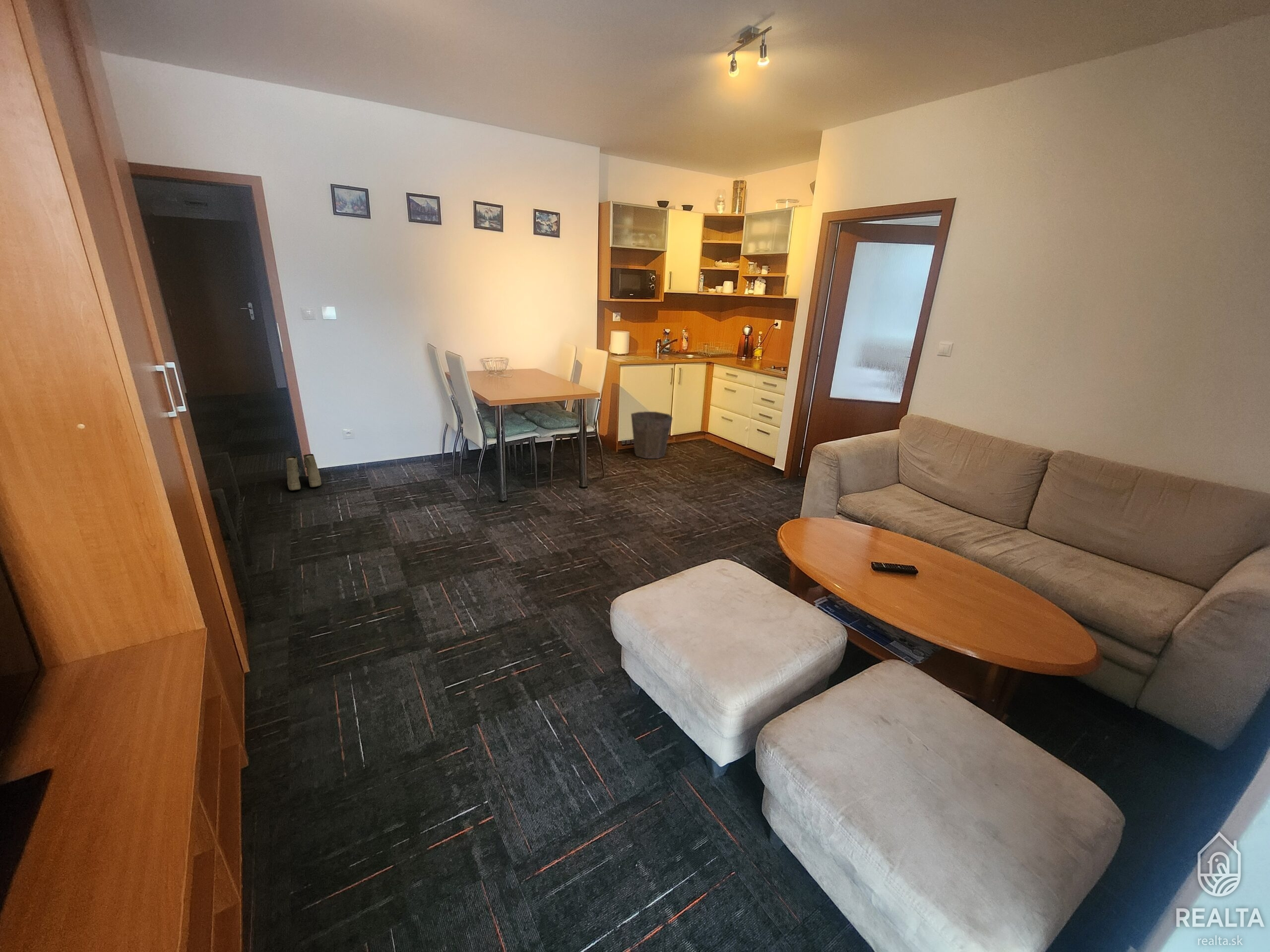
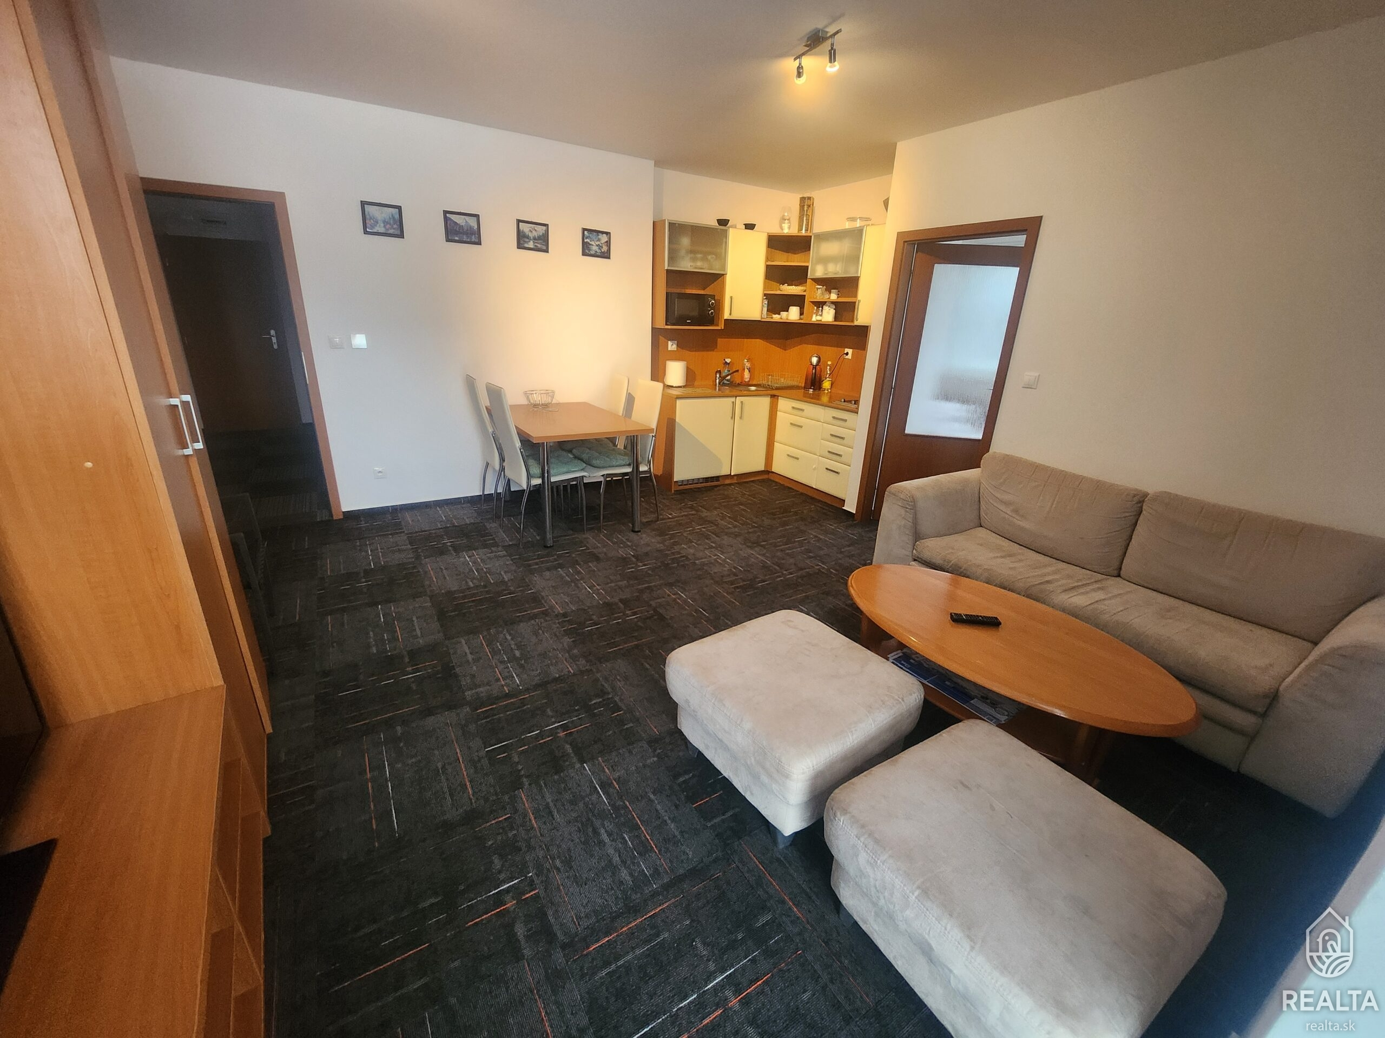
- waste bin [631,411,673,459]
- boots [285,454,322,491]
